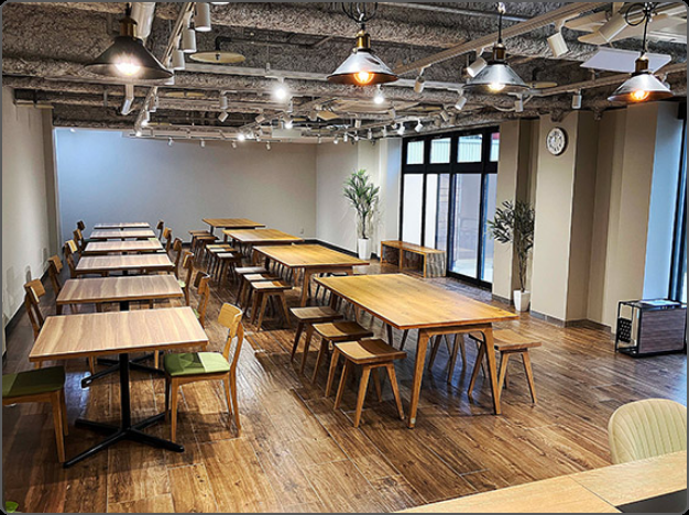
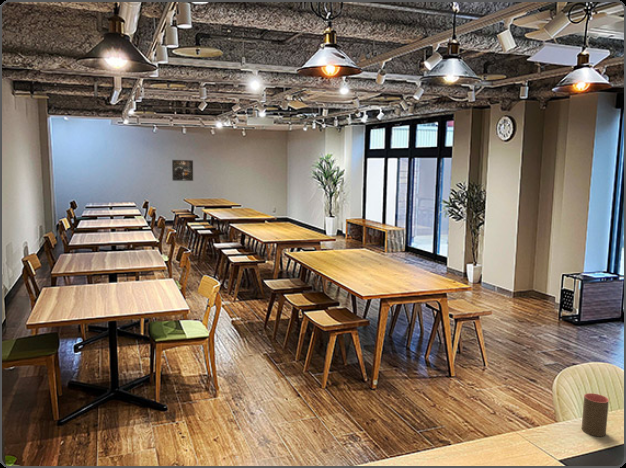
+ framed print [171,159,194,182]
+ cup [581,392,610,438]
